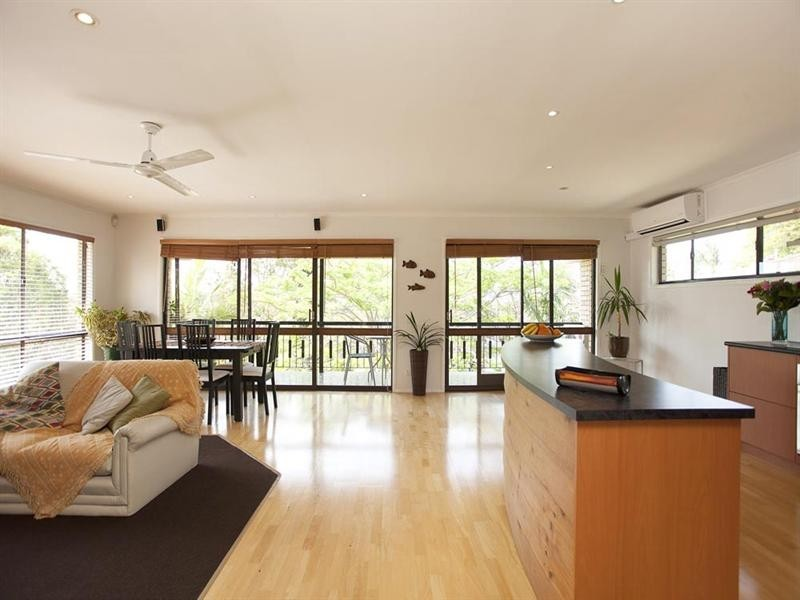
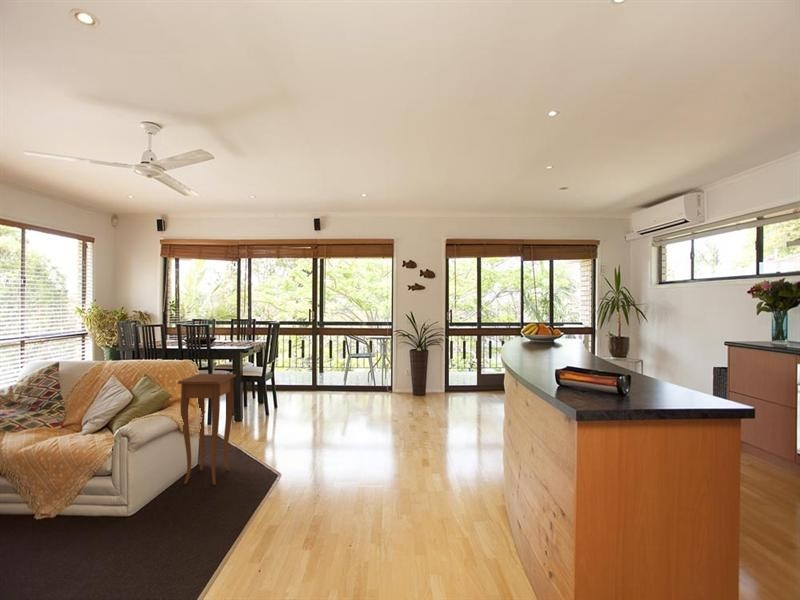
+ side table [177,373,237,486]
